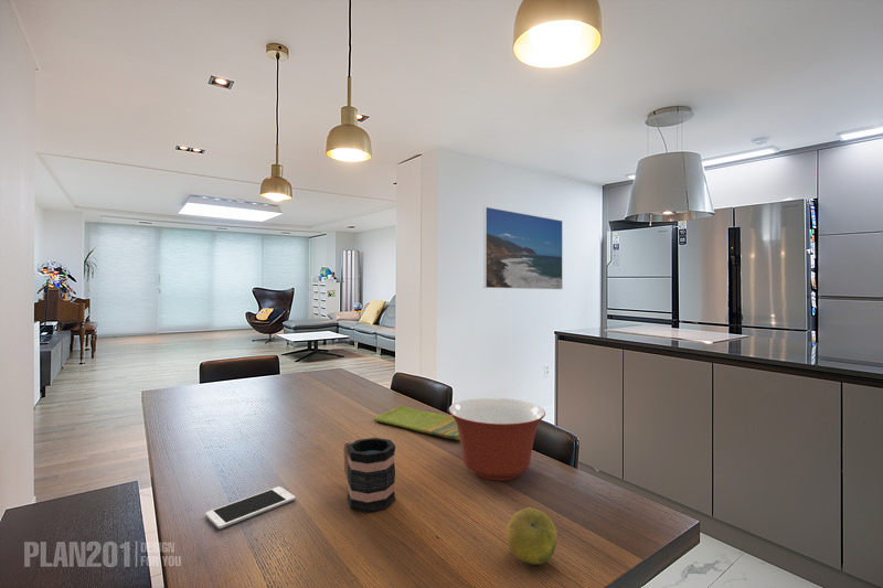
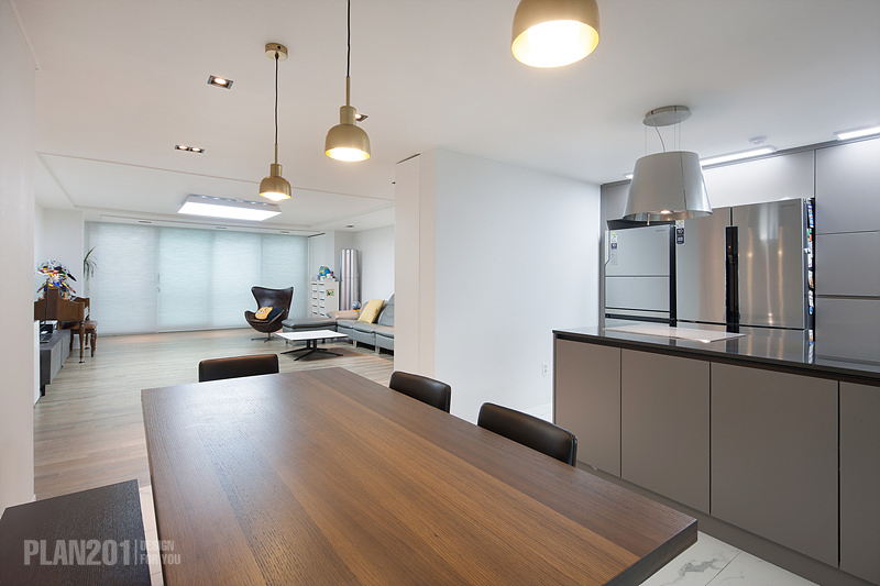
- fruit [506,506,558,566]
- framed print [482,206,564,290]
- mixing bowl [448,397,546,482]
- dish towel [373,404,460,441]
- cell phone [204,485,297,530]
- mug [342,437,396,513]
